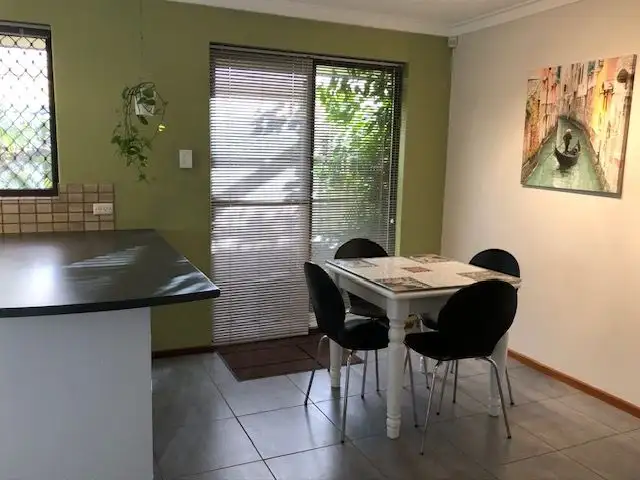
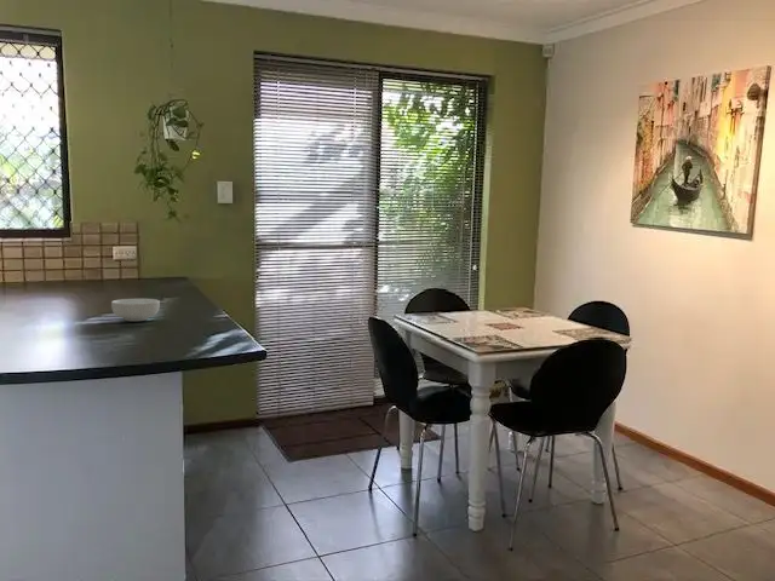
+ cereal bowl [110,298,161,322]
